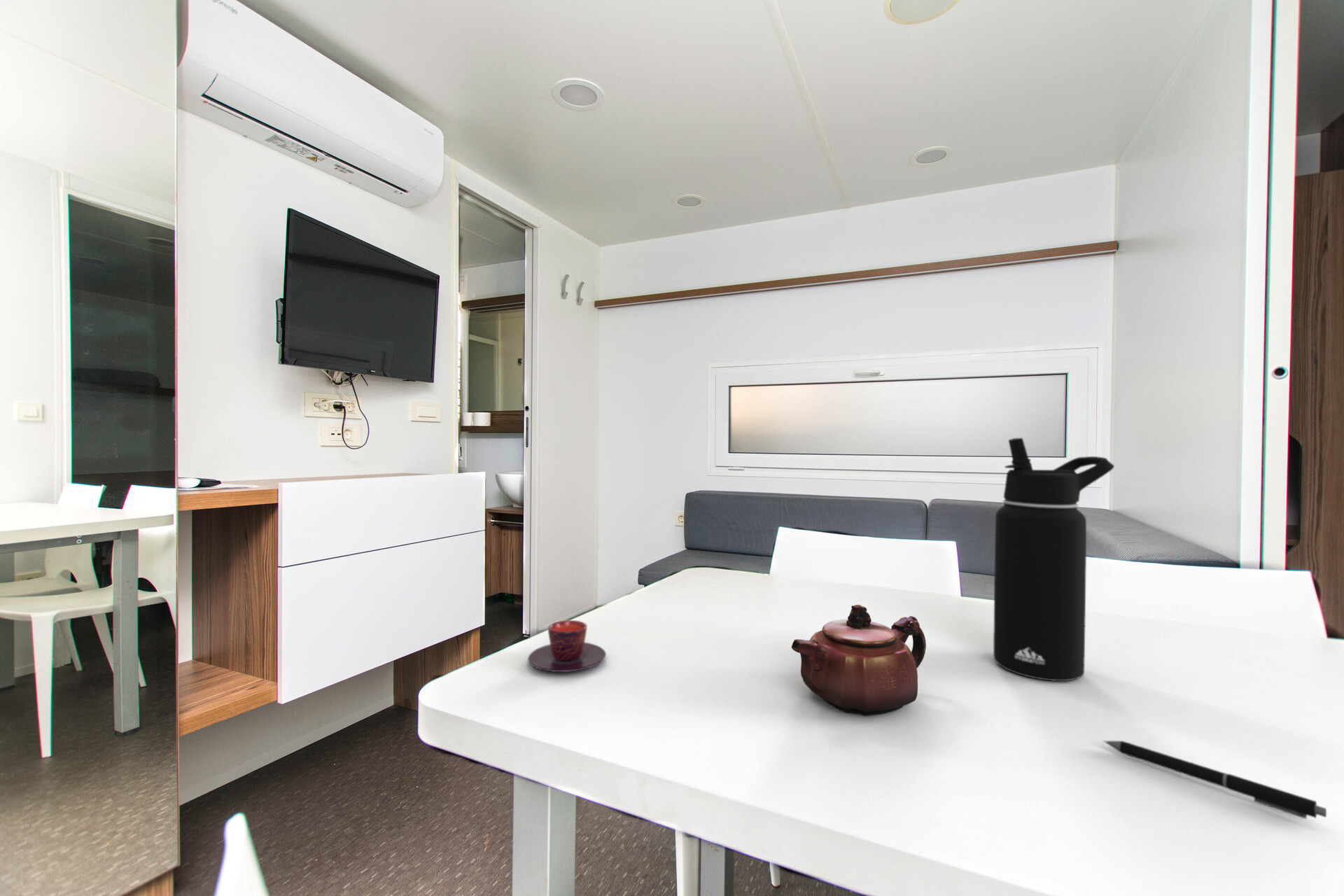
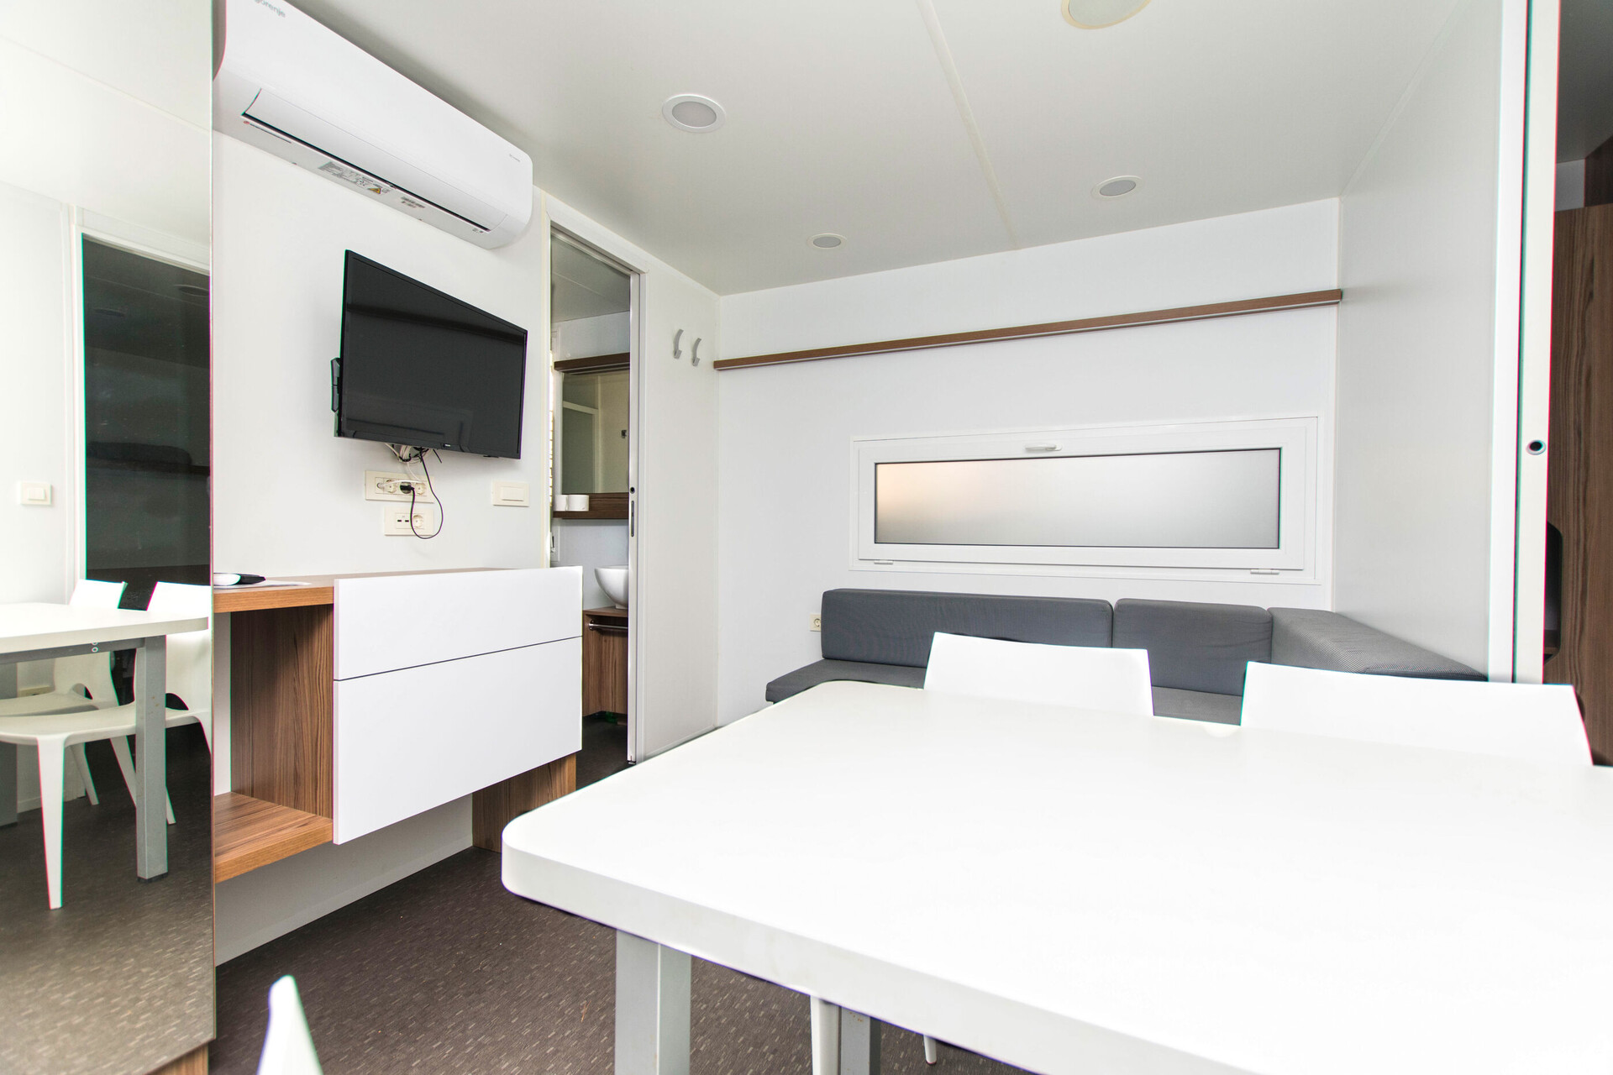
- water bottle [993,437,1115,682]
- pen [1102,740,1327,819]
- teacup [527,619,607,673]
- teapot [791,604,927,716]
